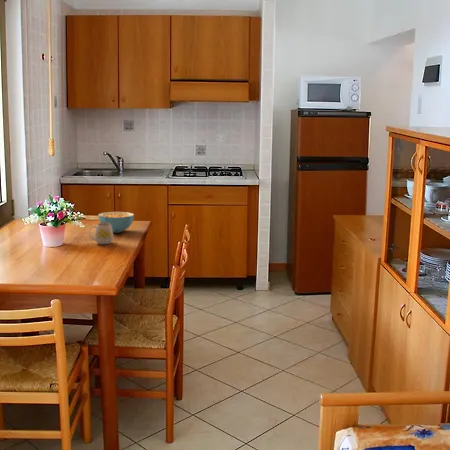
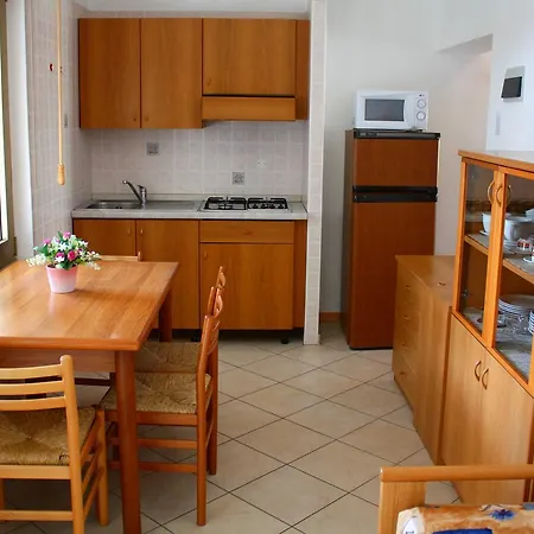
- cereal bowl [97,211,135,234]
- mug [88,222,114,245]
